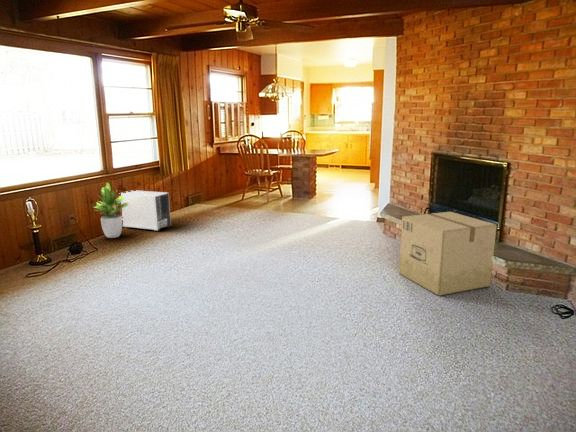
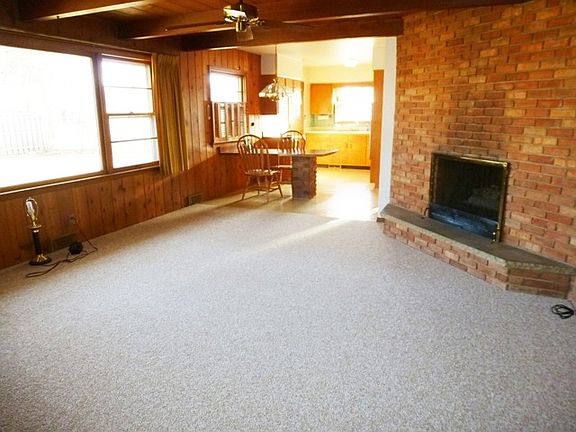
- air purifier [120,190,172,232]
- cardboard box [398,211,498,297]
- potted plant [93,182,129,239]
